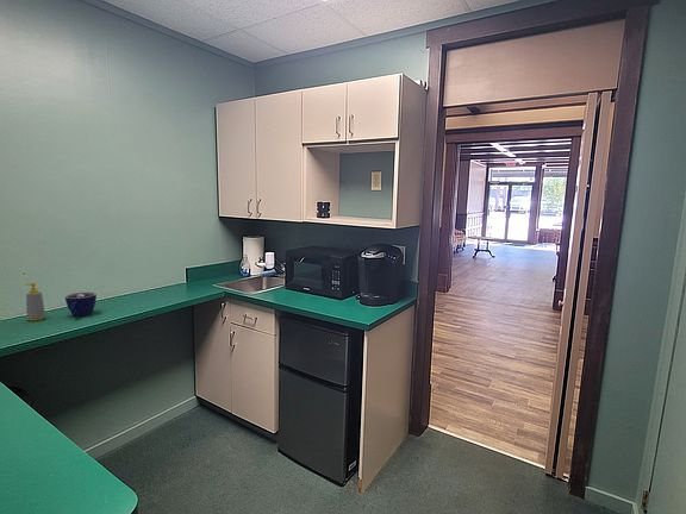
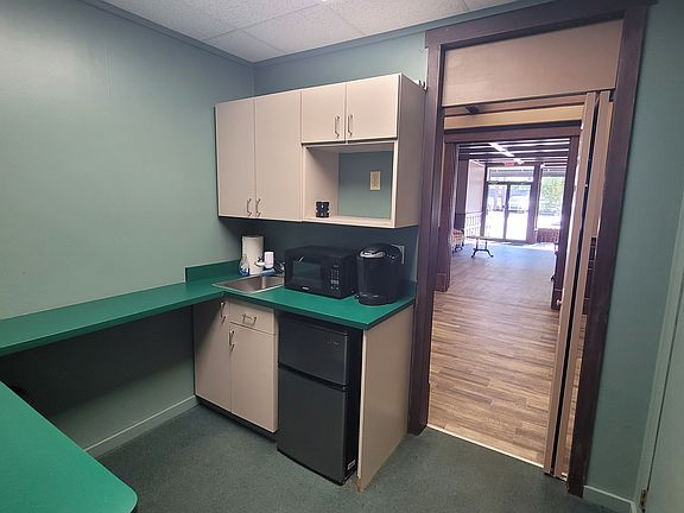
- soap bottle [24,281,46,322]
- cup [64,292,98,318]
